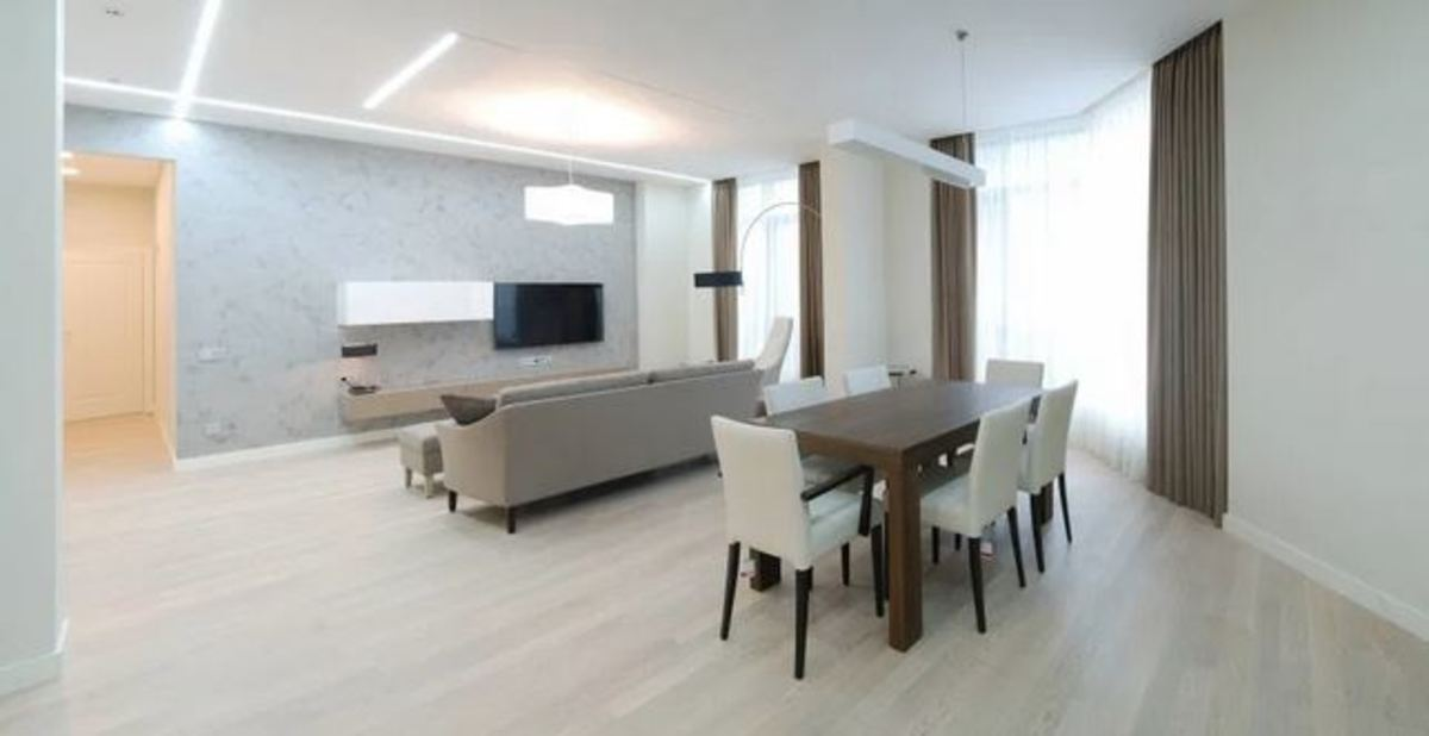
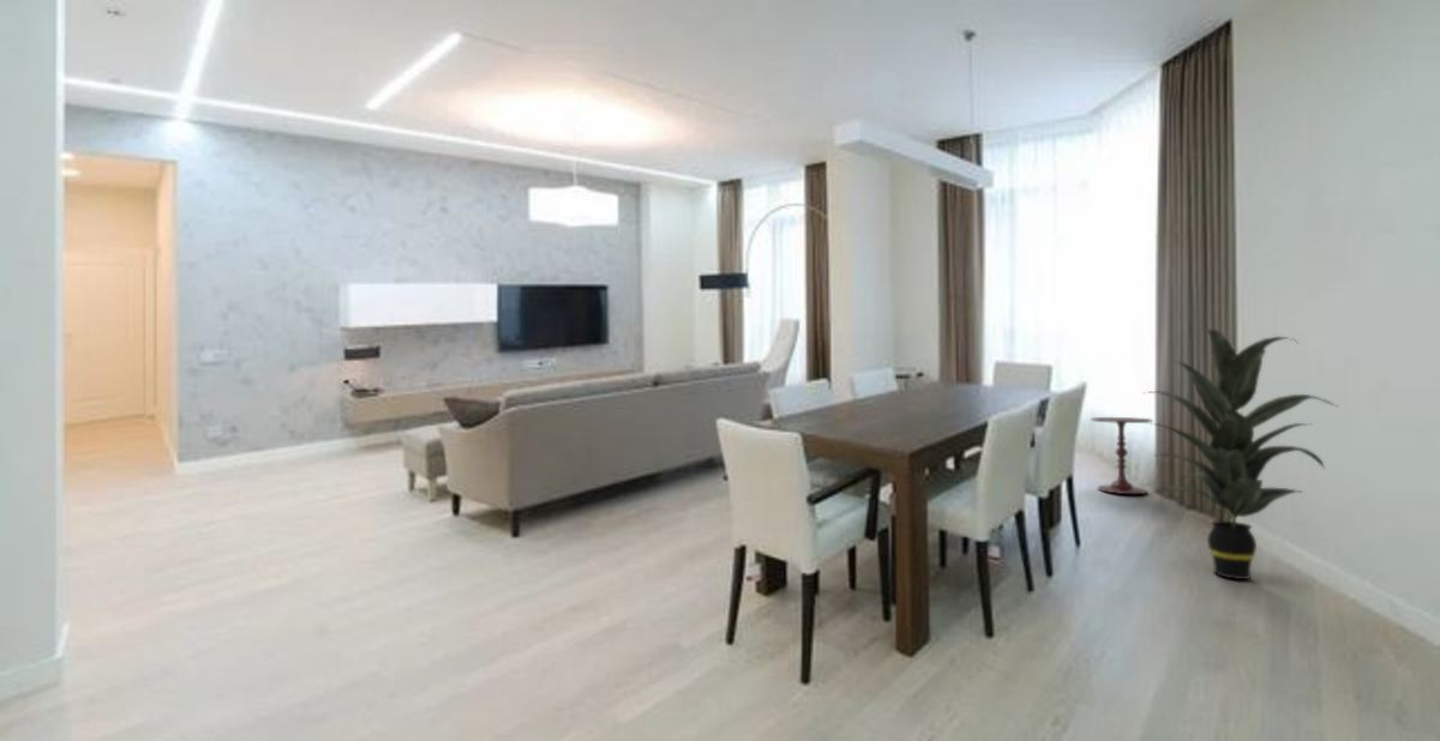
+ side table [1090,416,1154,495]
+ indoor plant [1144,329,1338,580]
